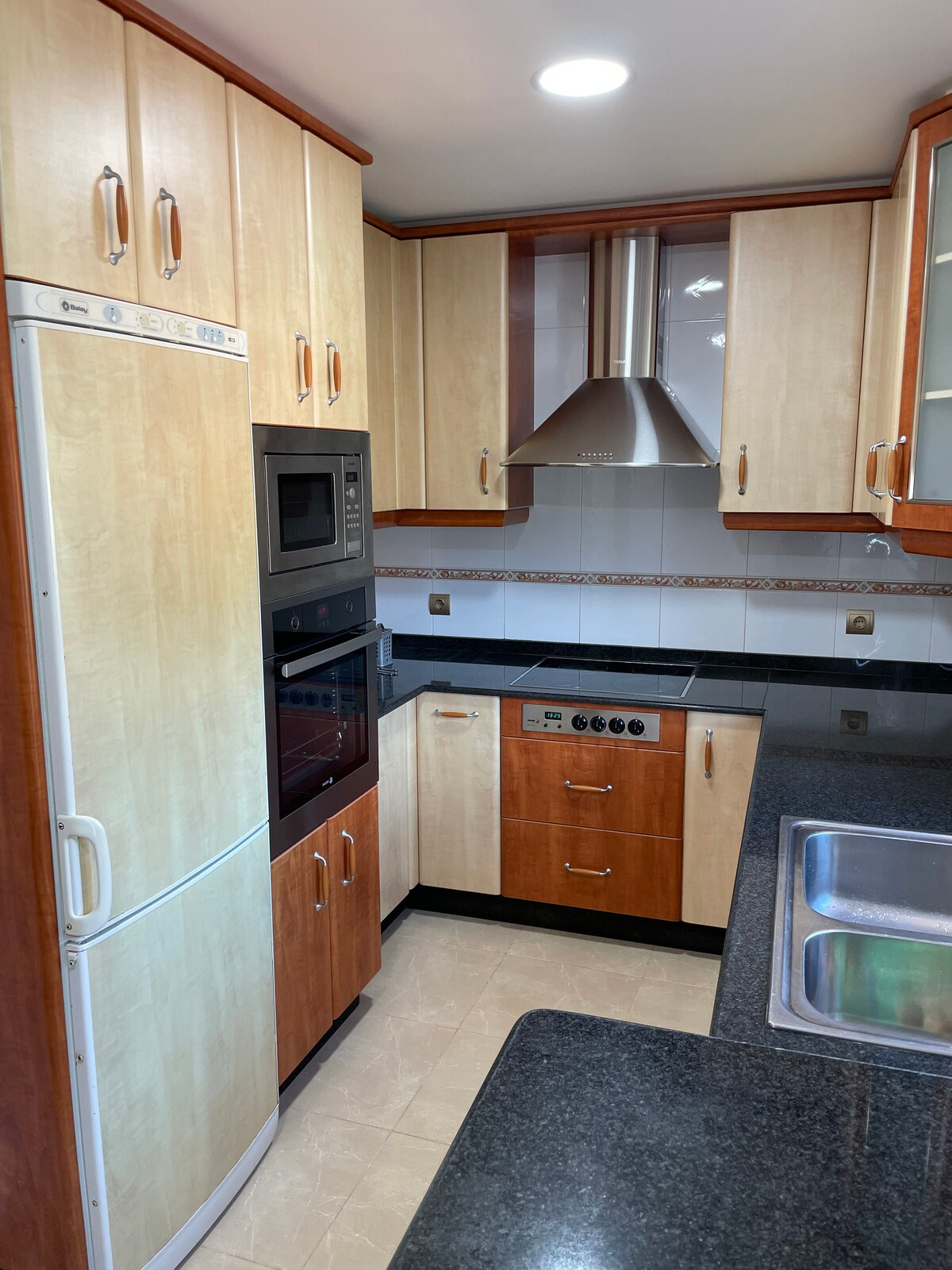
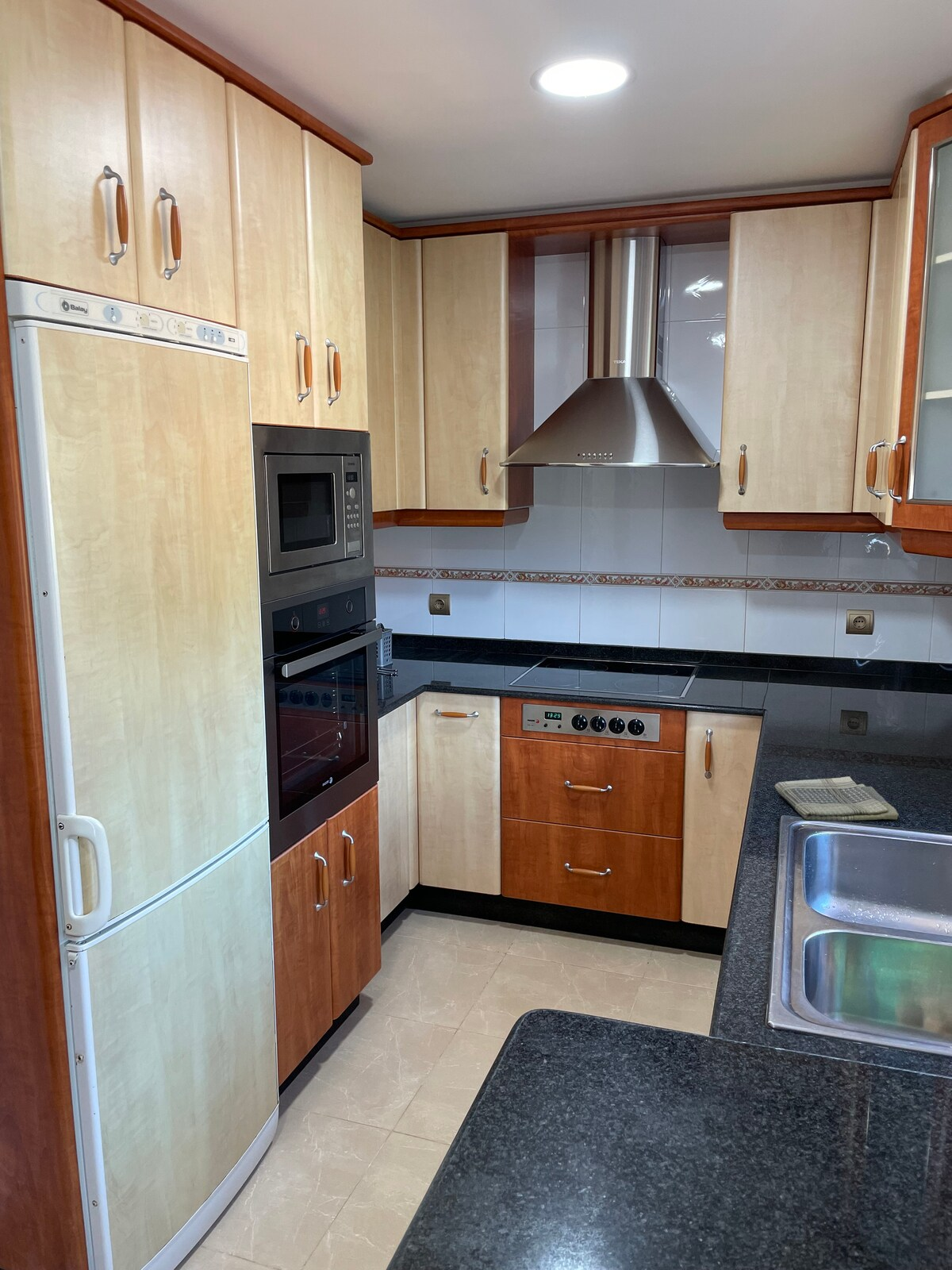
+ dish towel [774,775,900,822]
